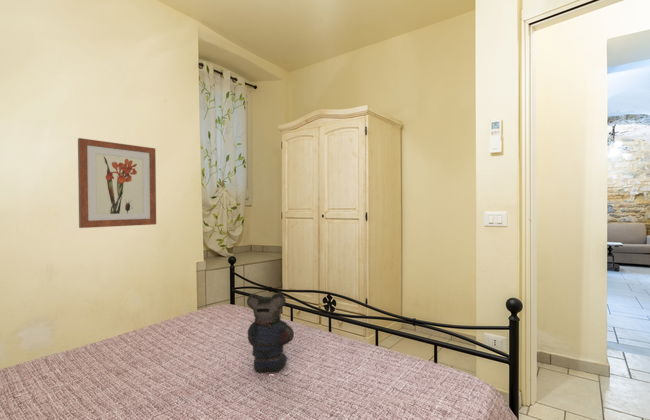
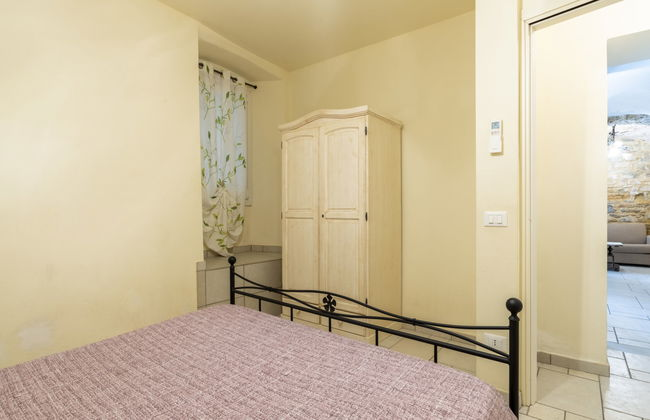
- bear [246,292,299,375]
- wall art [77,137,157,229]
